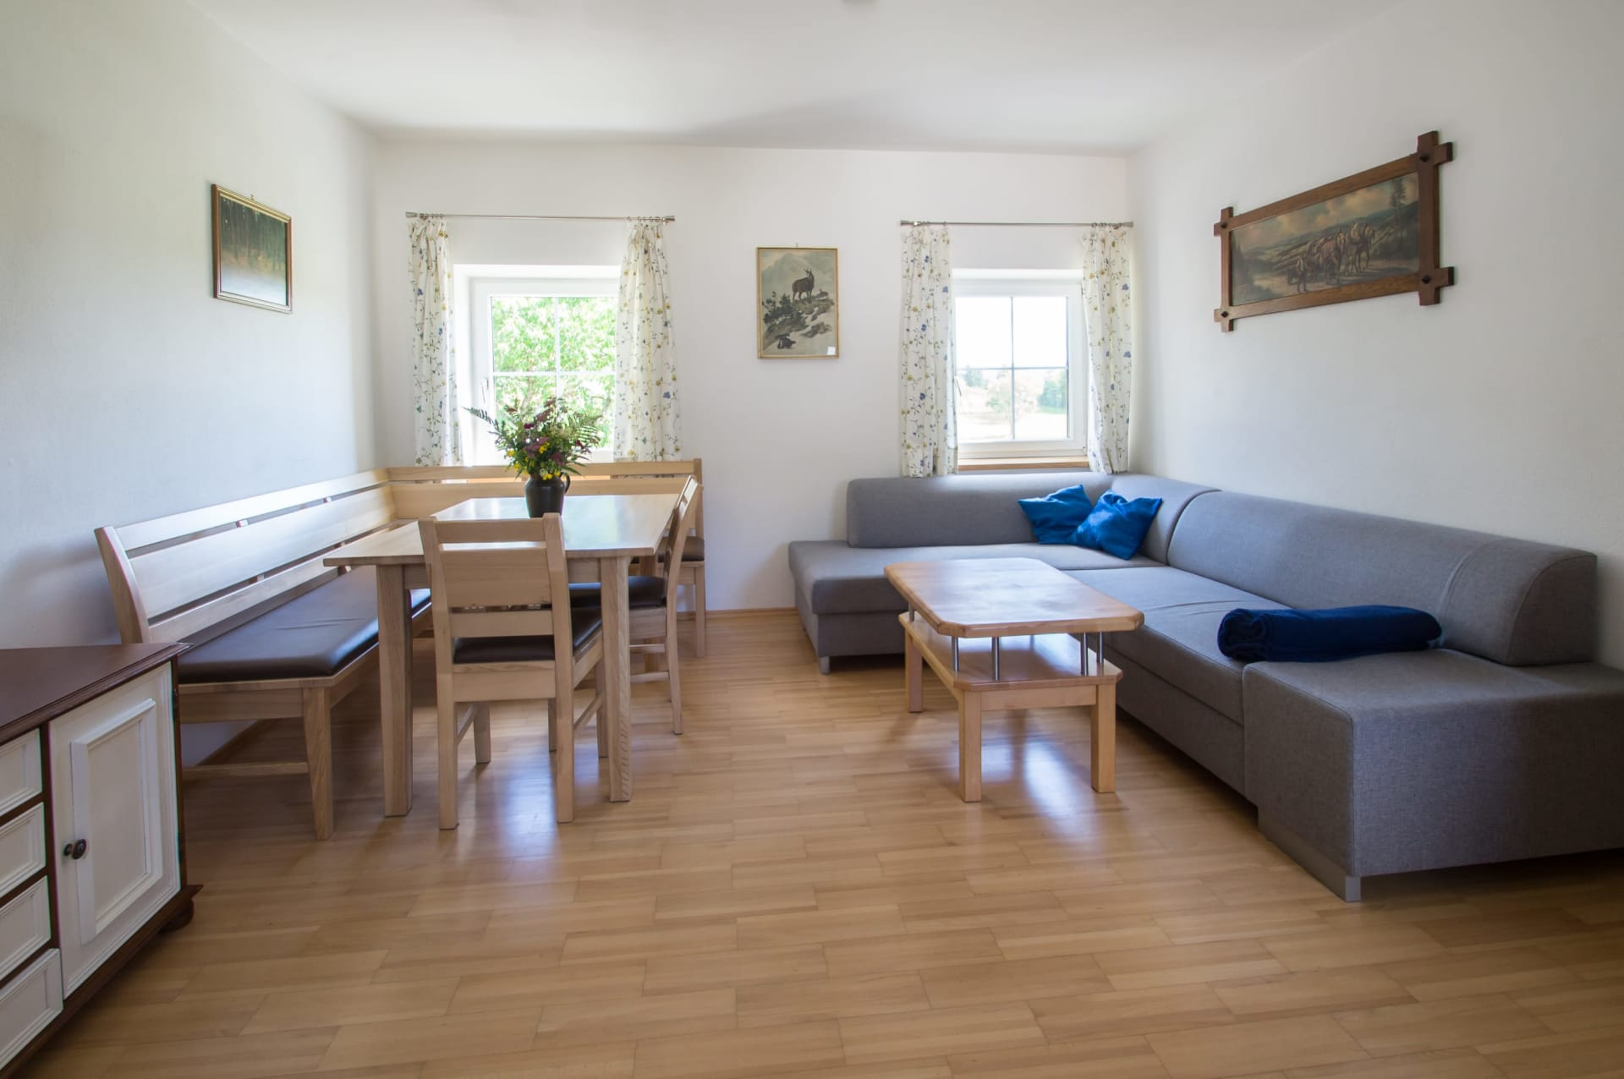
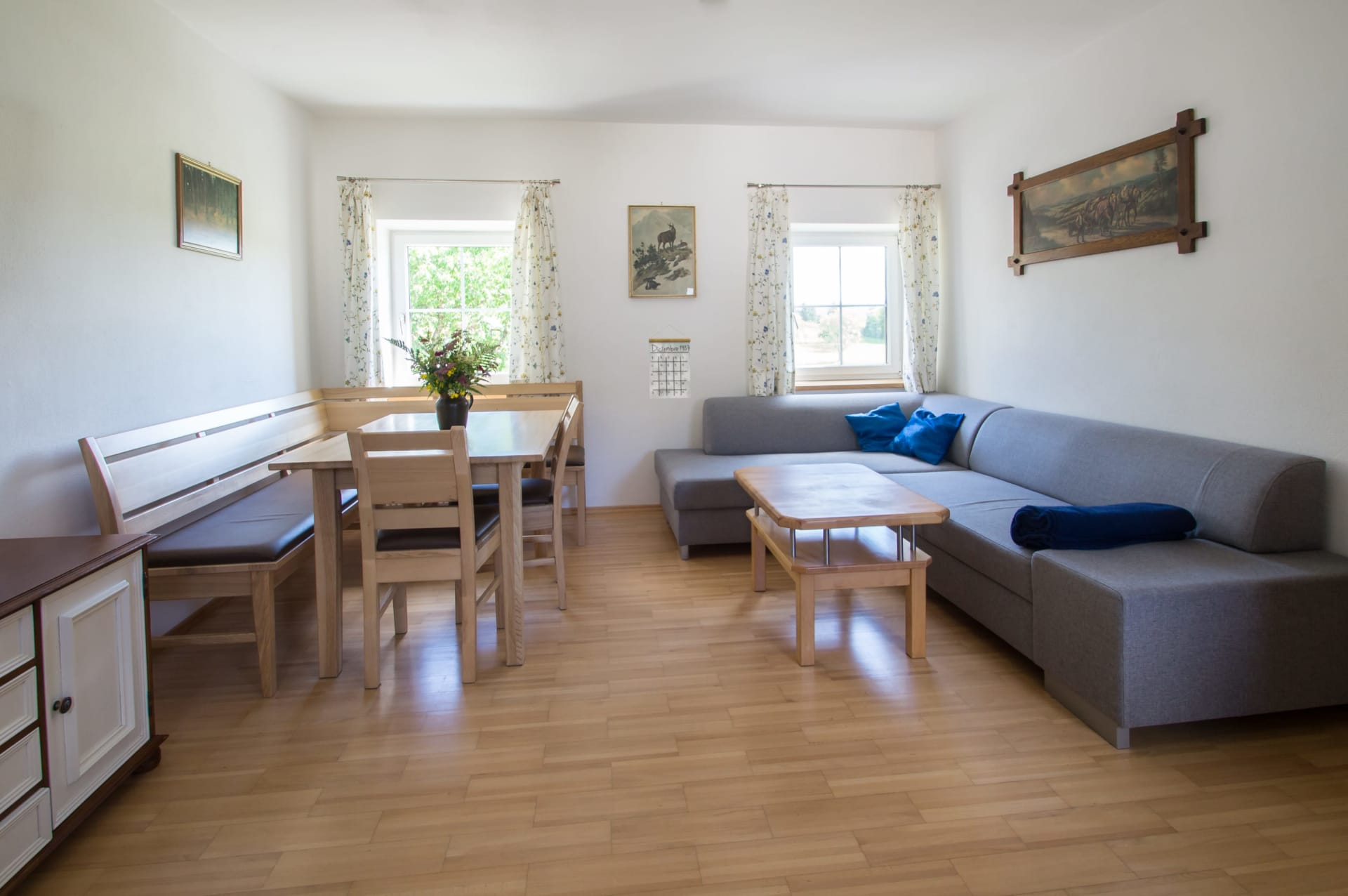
+ calendar [648,324,692,400]
